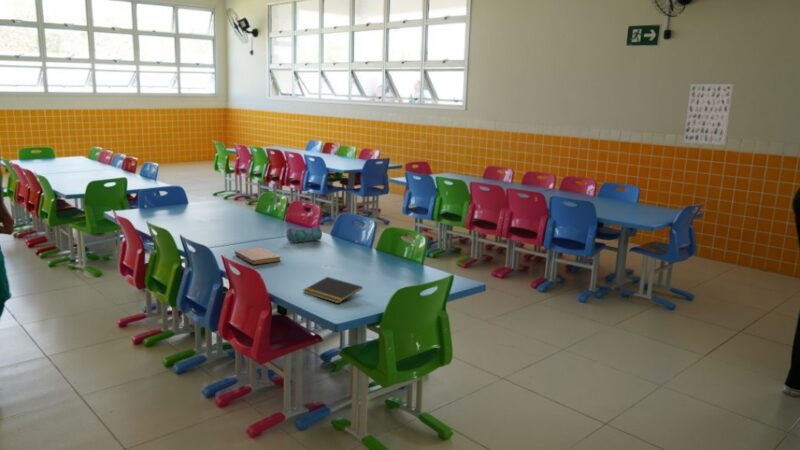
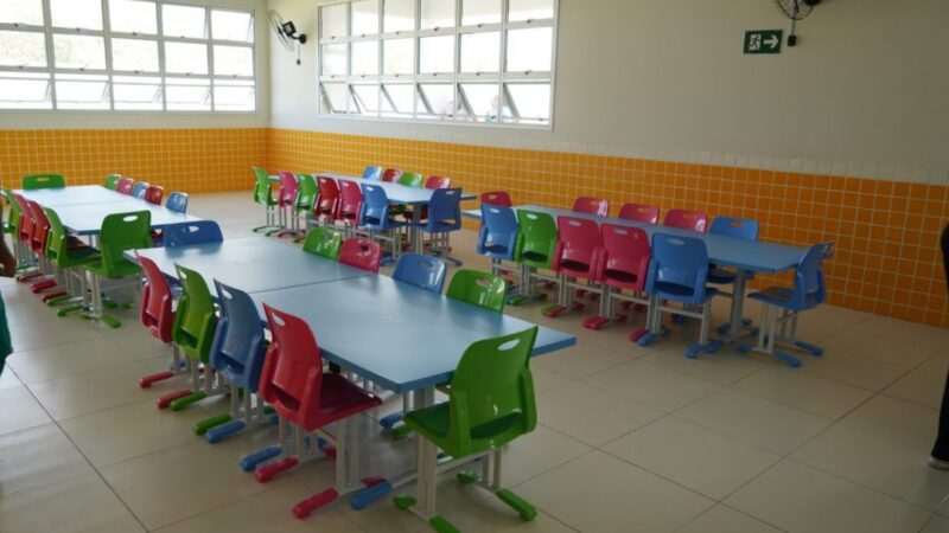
- notepad [302,276,363,304]
- notebook [234,247,282,266]
- wall art [683,83,734,146]
- pencil case [286,224,323,243]
